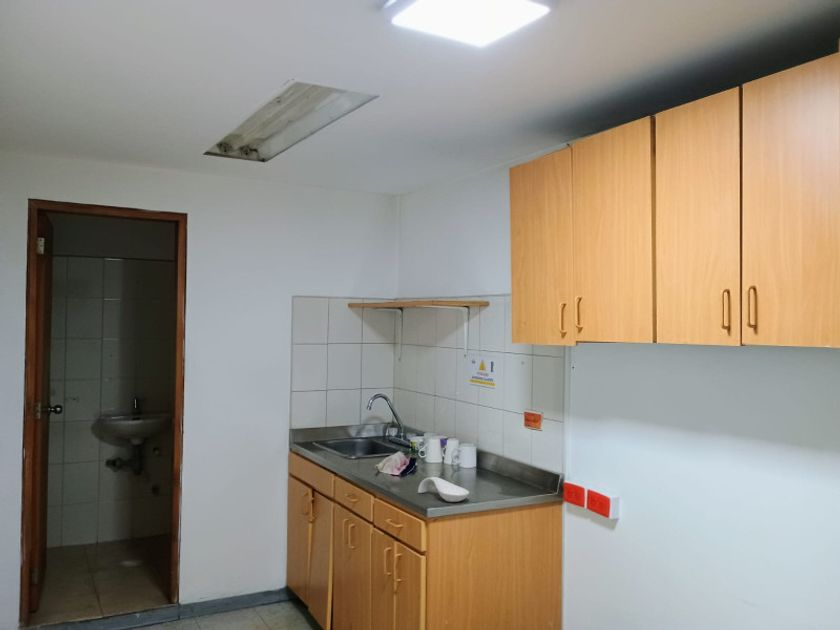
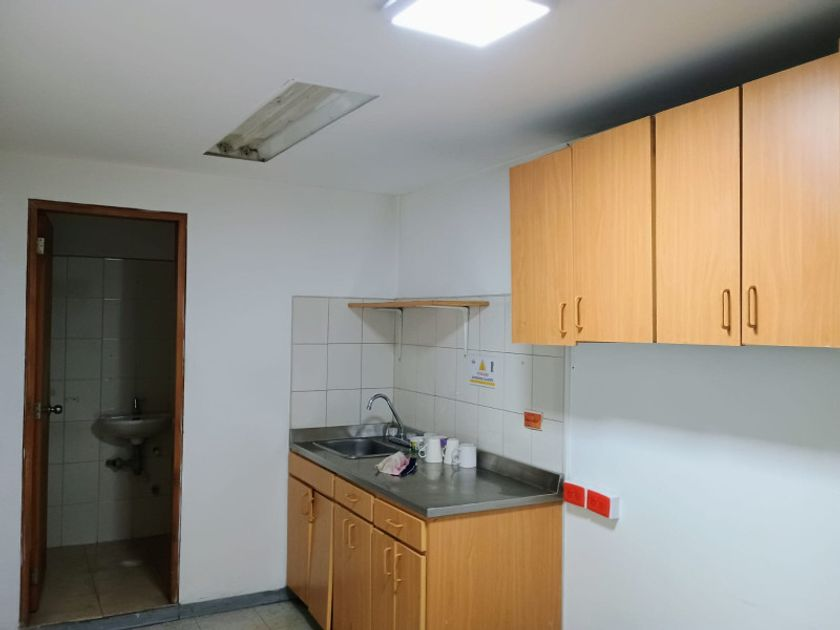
- spoon rest [417,476,470,503]
